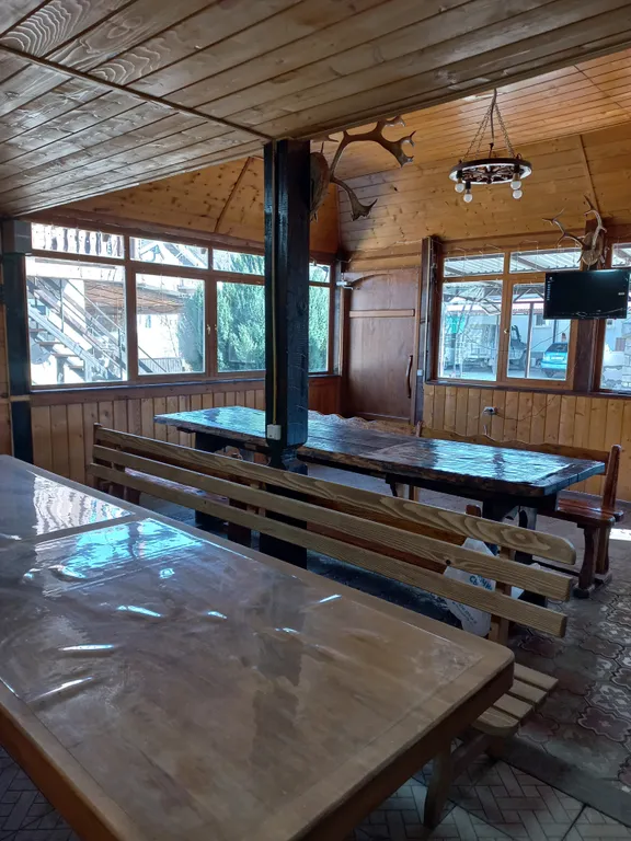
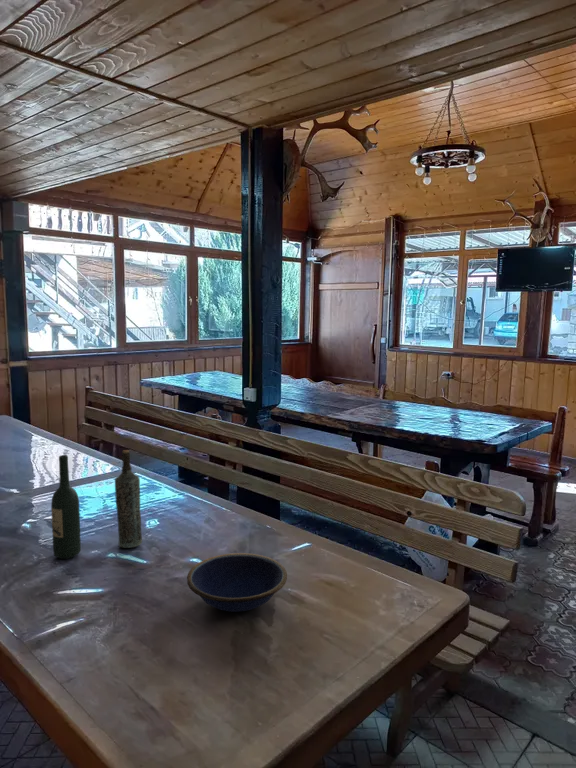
+ bowl [186,552,288,613]
+ bottle [114,449,143,549]
+ wine bottle [50,454,82,560]
